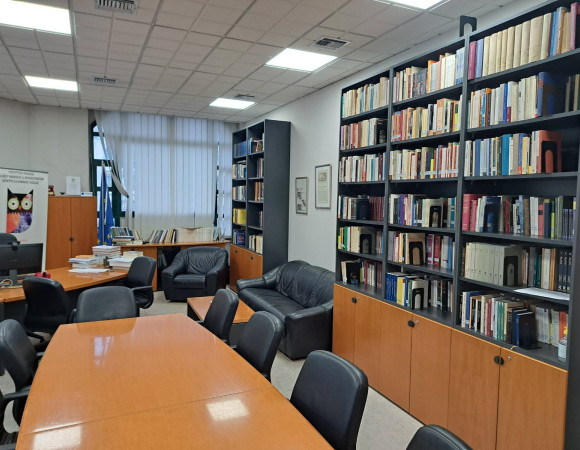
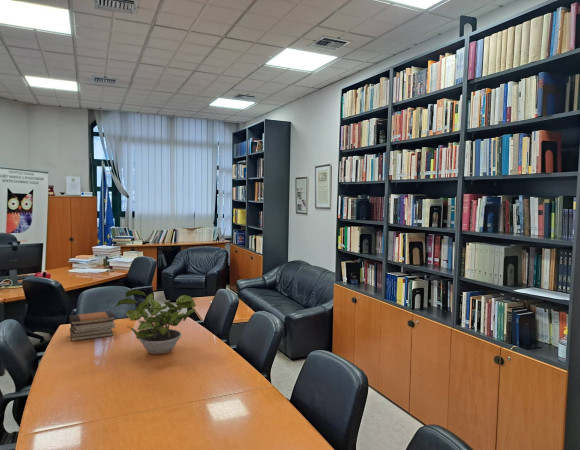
+ book stack [68,310,117,342]
+ potted plant [115,288,197,355]
